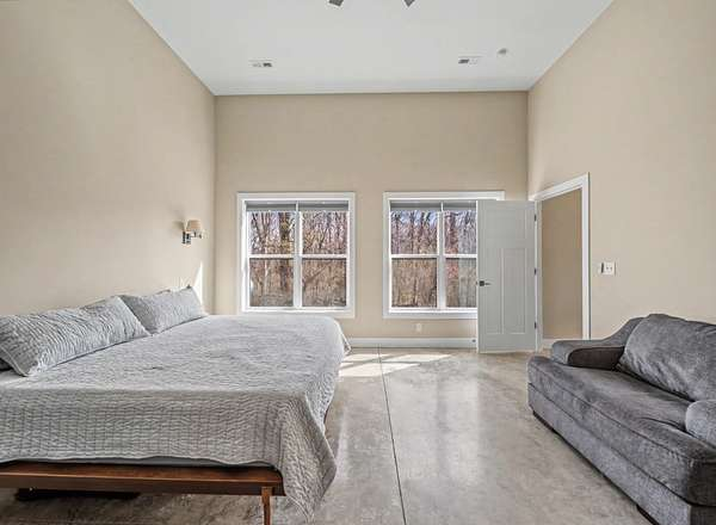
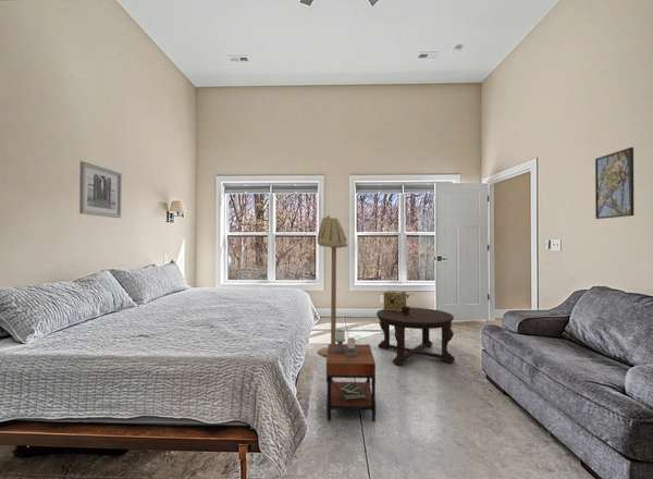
+ side table [325,329,377,422]
+ potted plant [394,293,418,315]
+ wall art [78,160,123,219]
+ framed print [594,146,634,220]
+ decorative box [383,290,407,311]
+ floor lamp [317,214,348,357]
+ coffee table [375,306,456,366]
